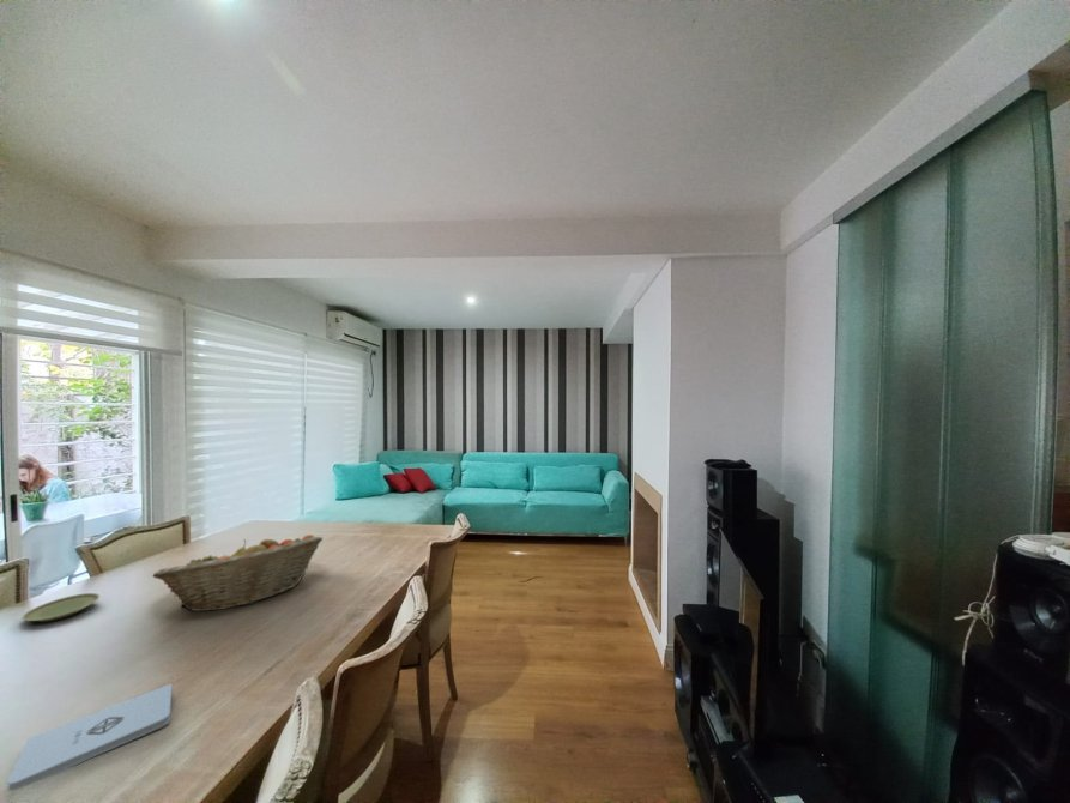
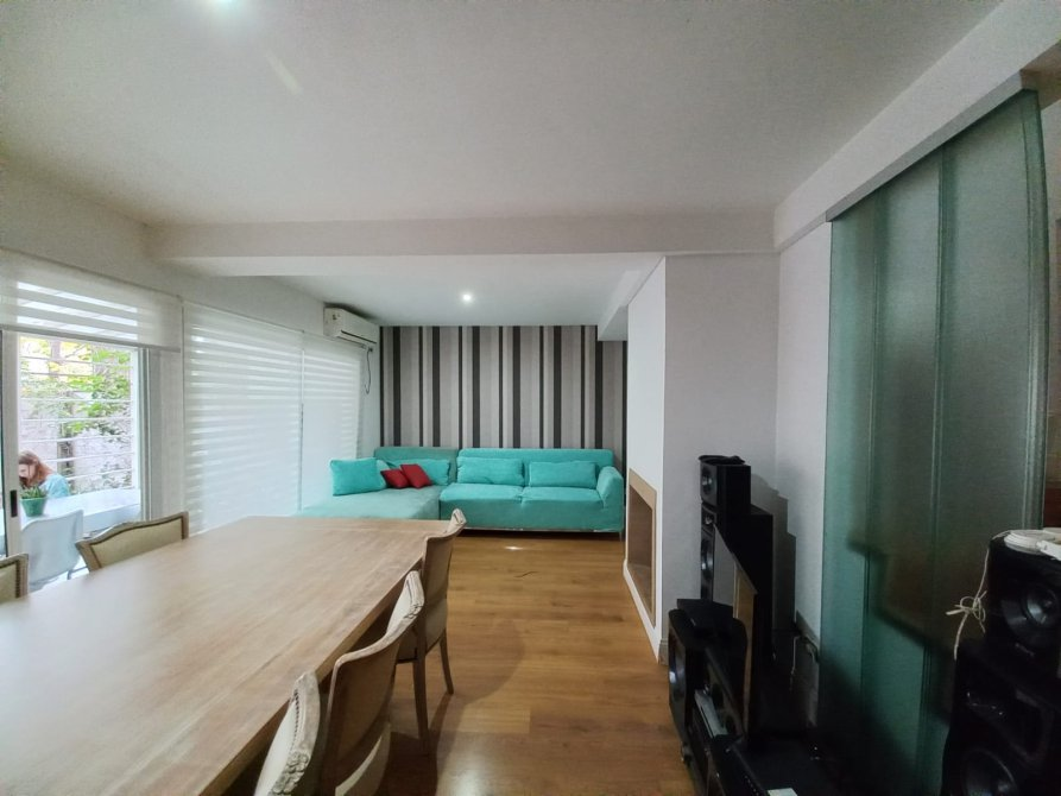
- notepad [6,682,173,792]
- fruit basket [151,533,324,612]
- plate [20,592,101,622]
